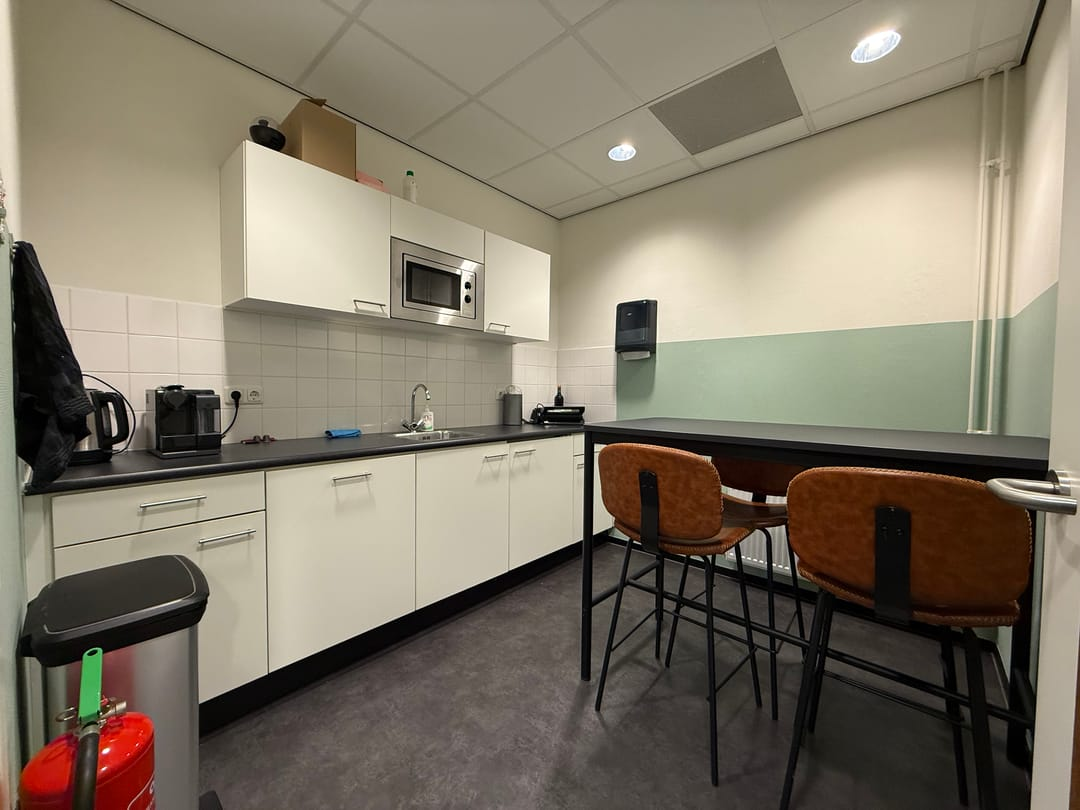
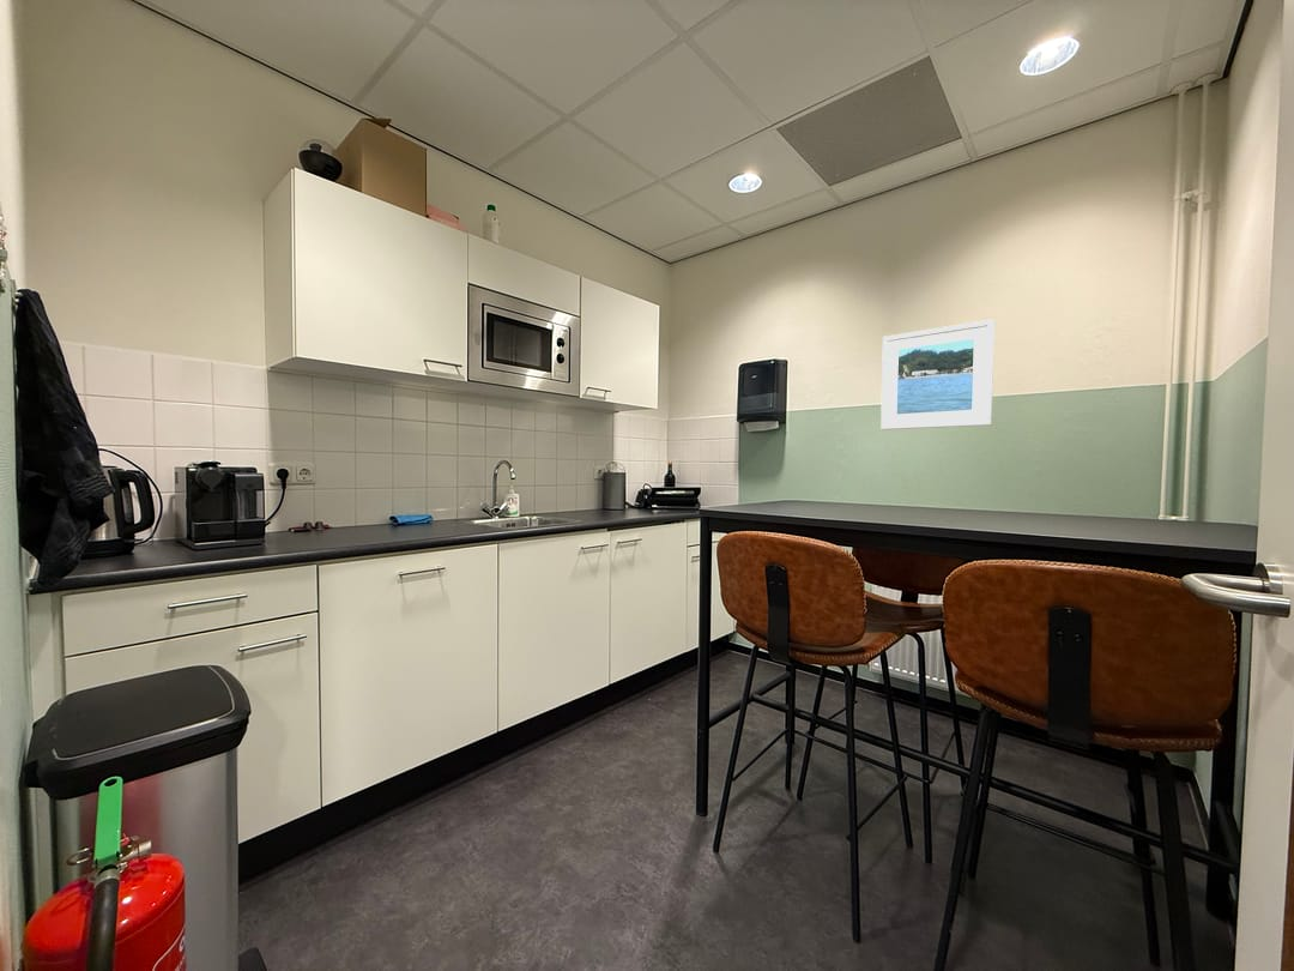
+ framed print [879,318,996,432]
